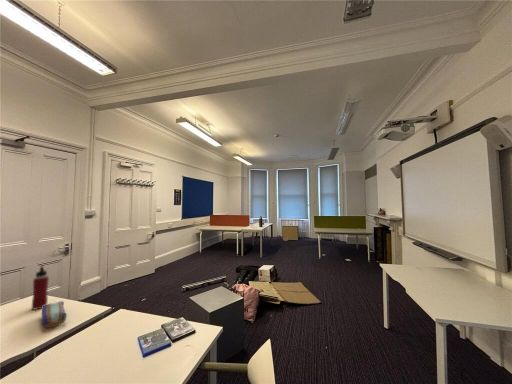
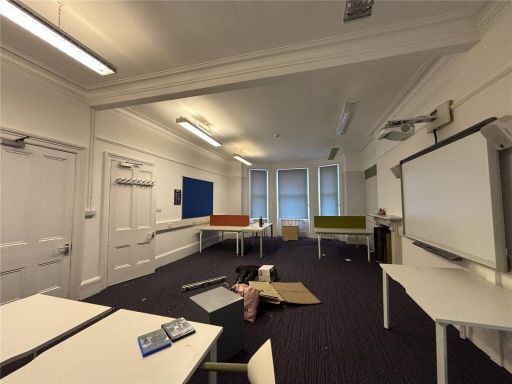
- water bottle [31,265,50,311]
- pencil case [41,300,68,329]
